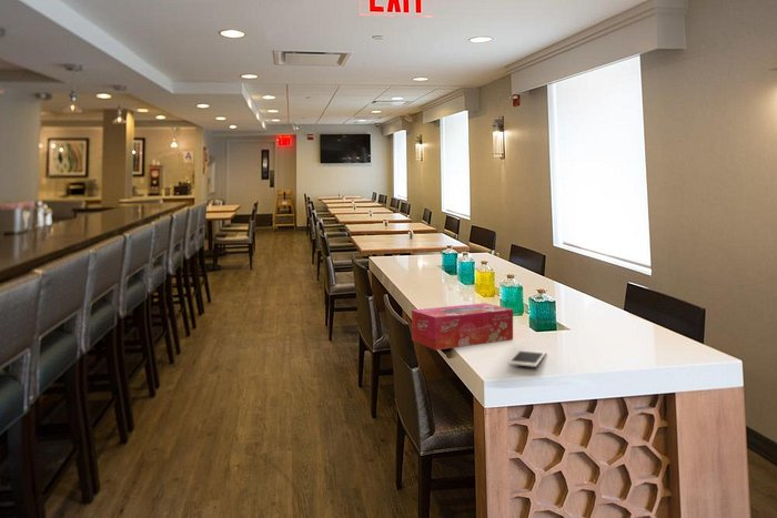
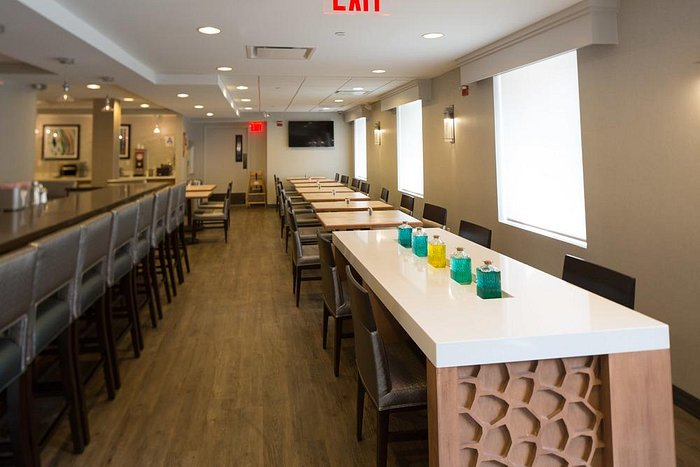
- tissue box [411,302,514,352]
- cell phone [507,348,547,368]
